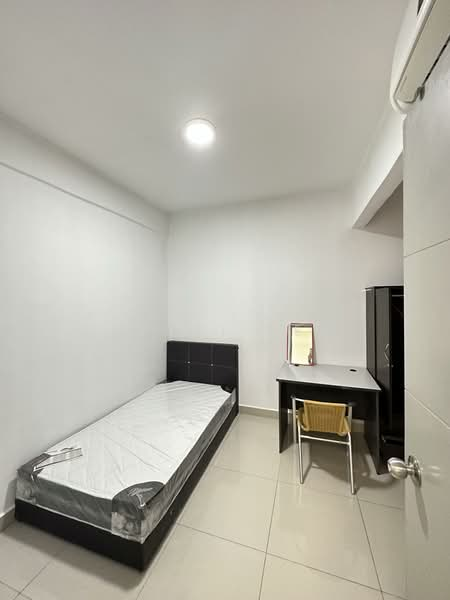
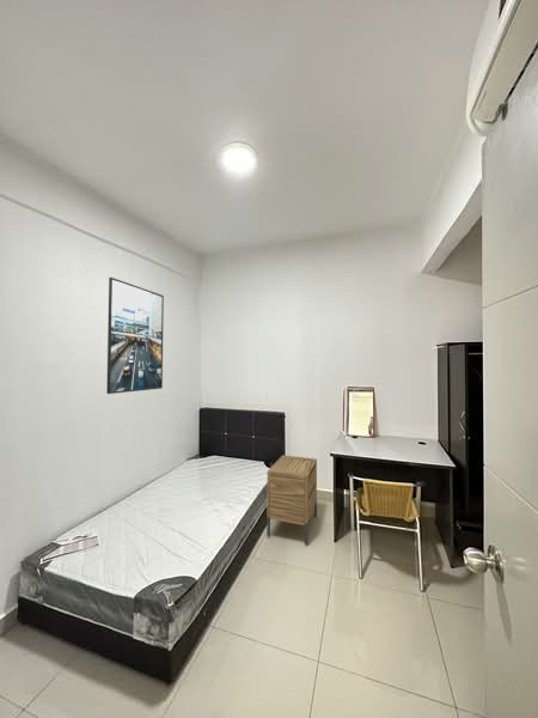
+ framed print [105,276,165,395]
+ nightstand [265,454,318,546]
